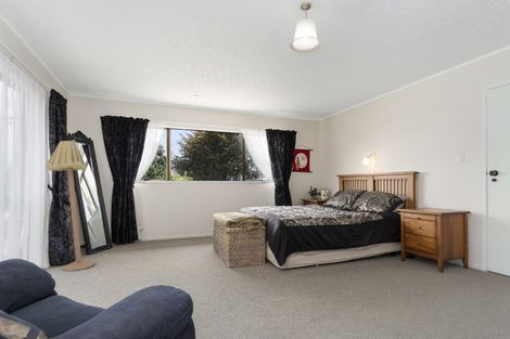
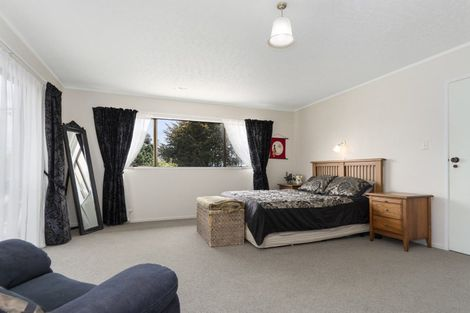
- floor lamp [46,139,95,272]
